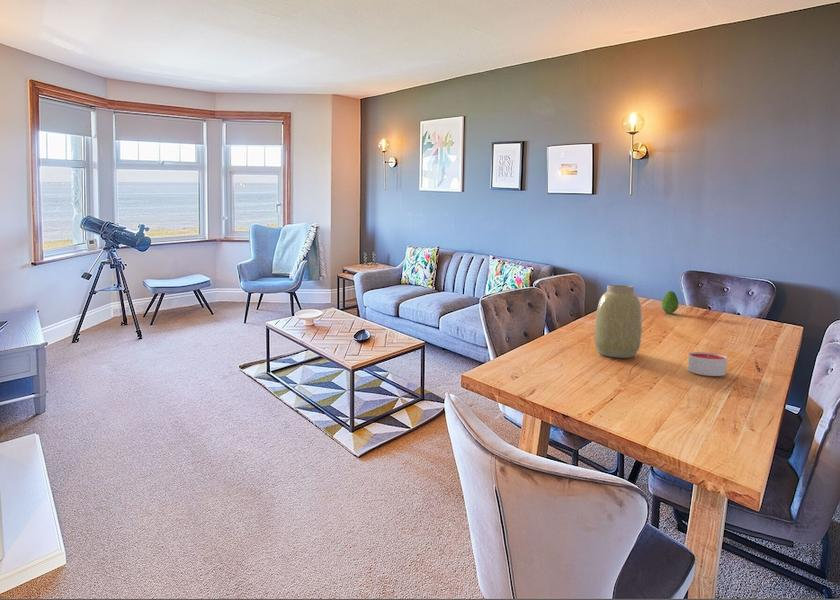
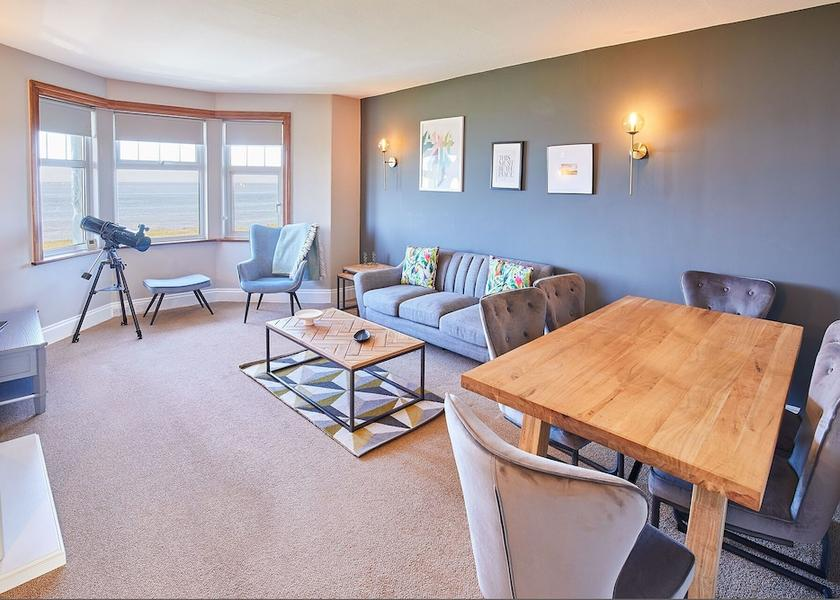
- fruit [661,290,679,314]
- candle [687,351,728,377]
- vase [594,284,643,359]
